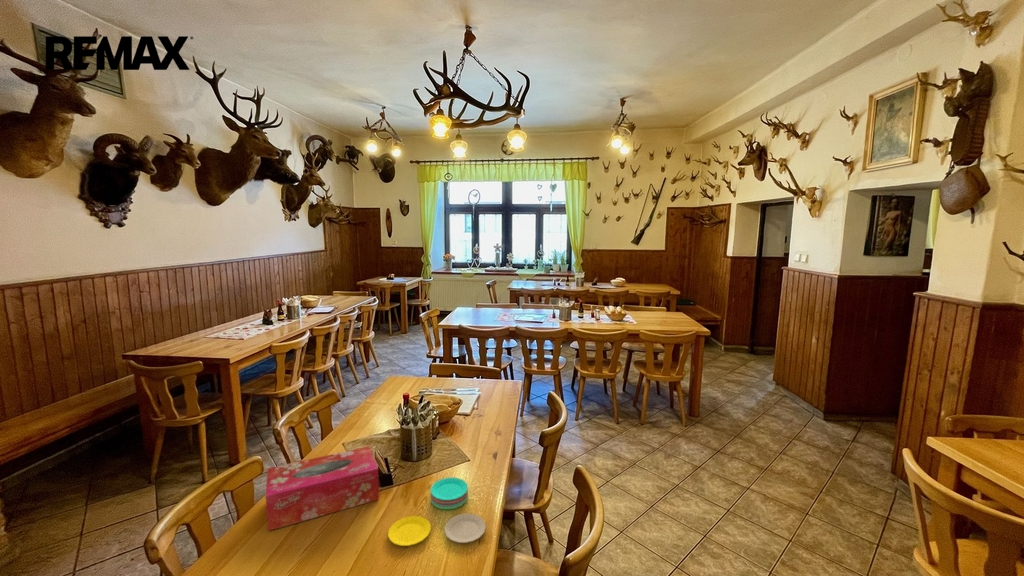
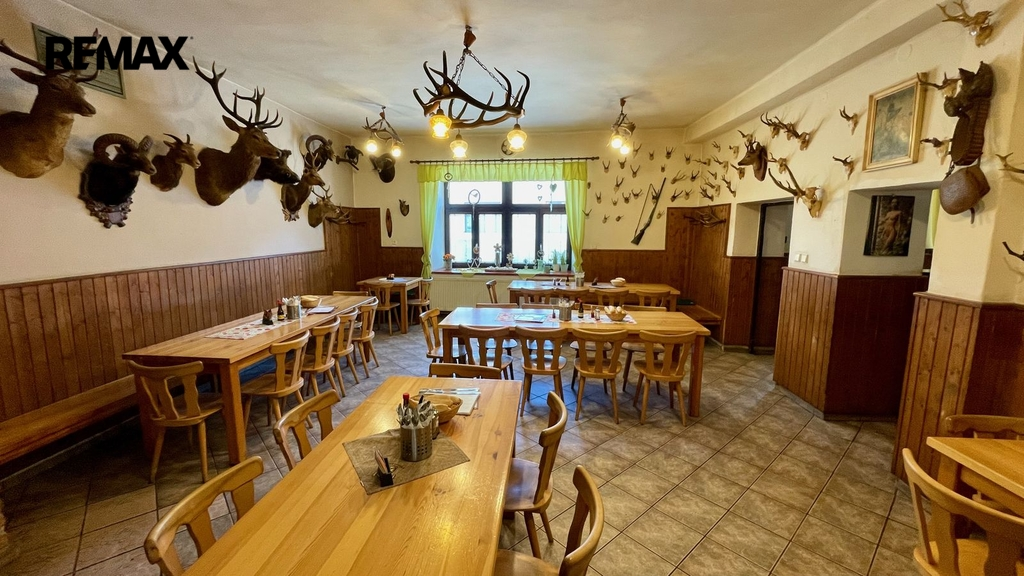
- plate [387,477,487,547]
- tissue box [265,445,380,532]
